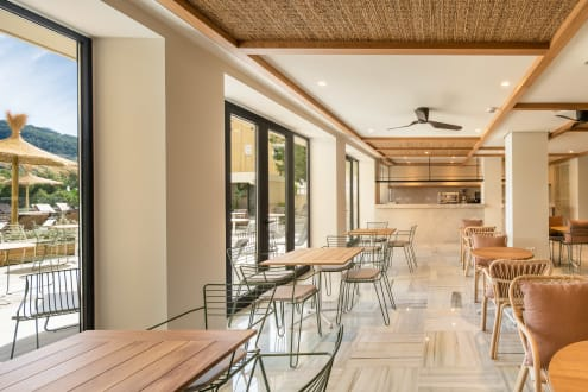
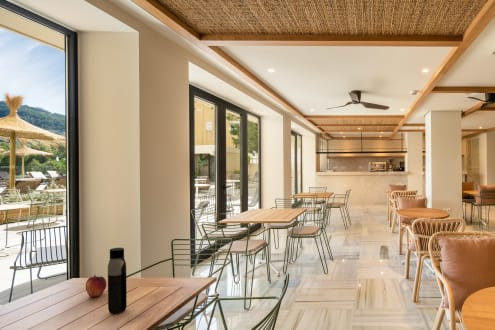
+ water bottle [107,247,128,315]
+ fruit [85,274,107,298]
